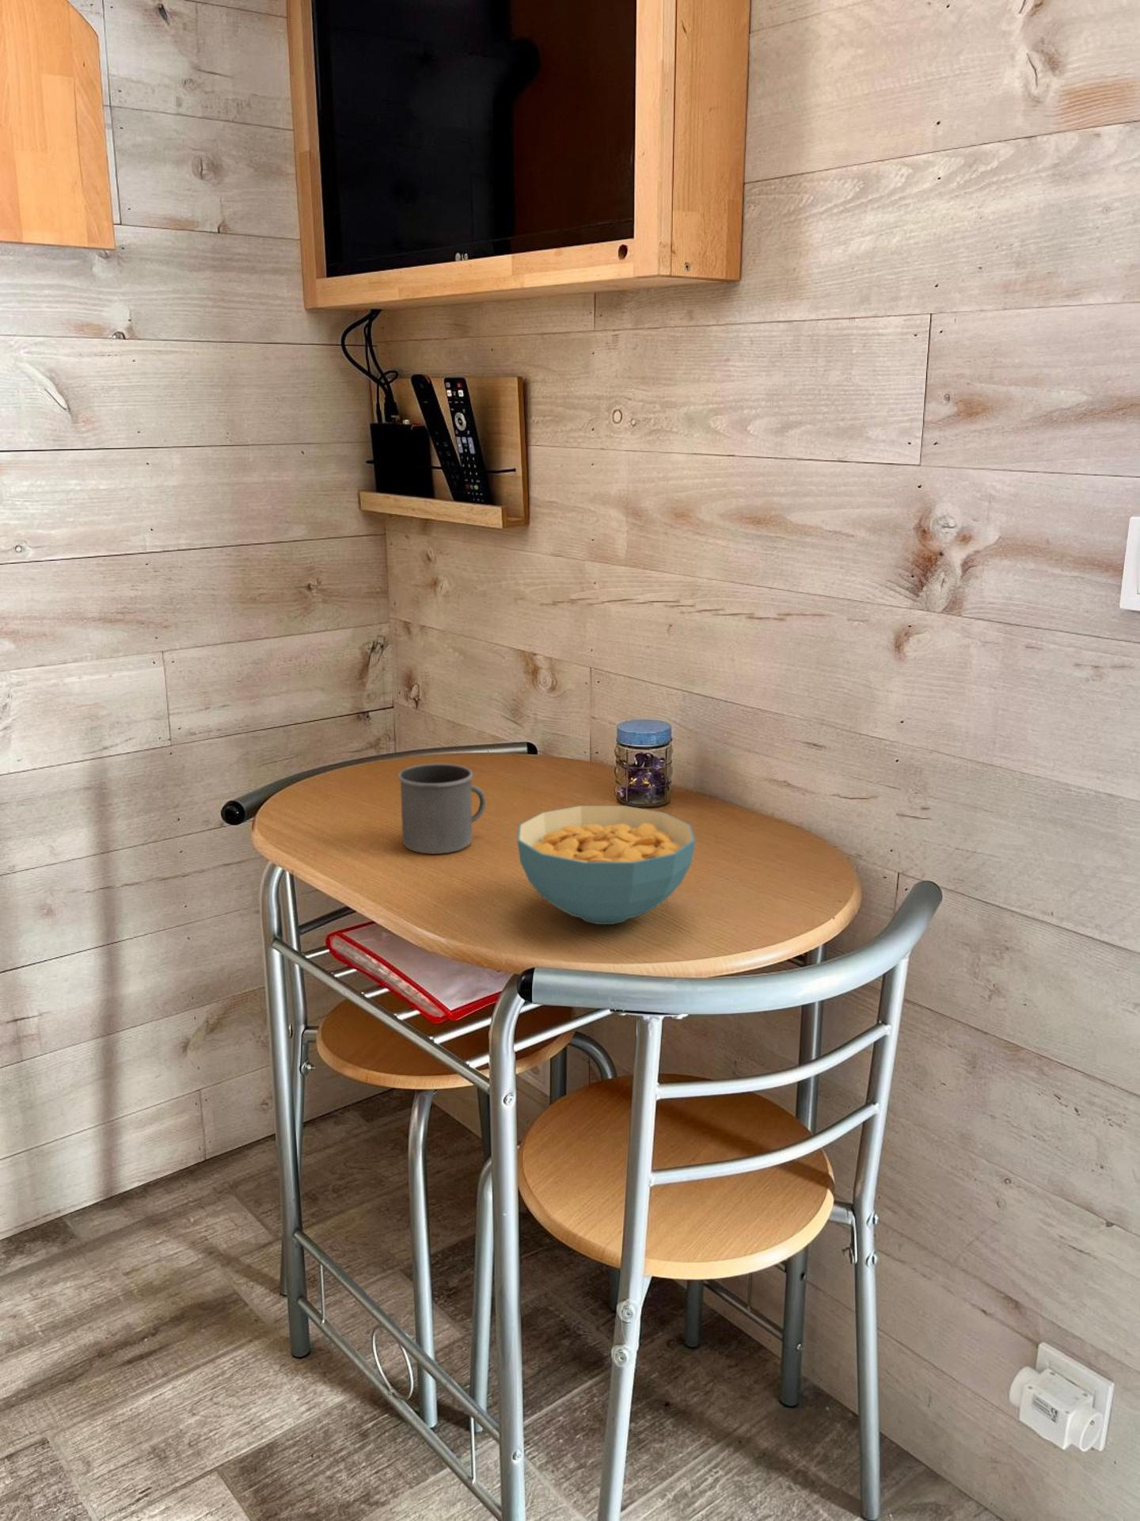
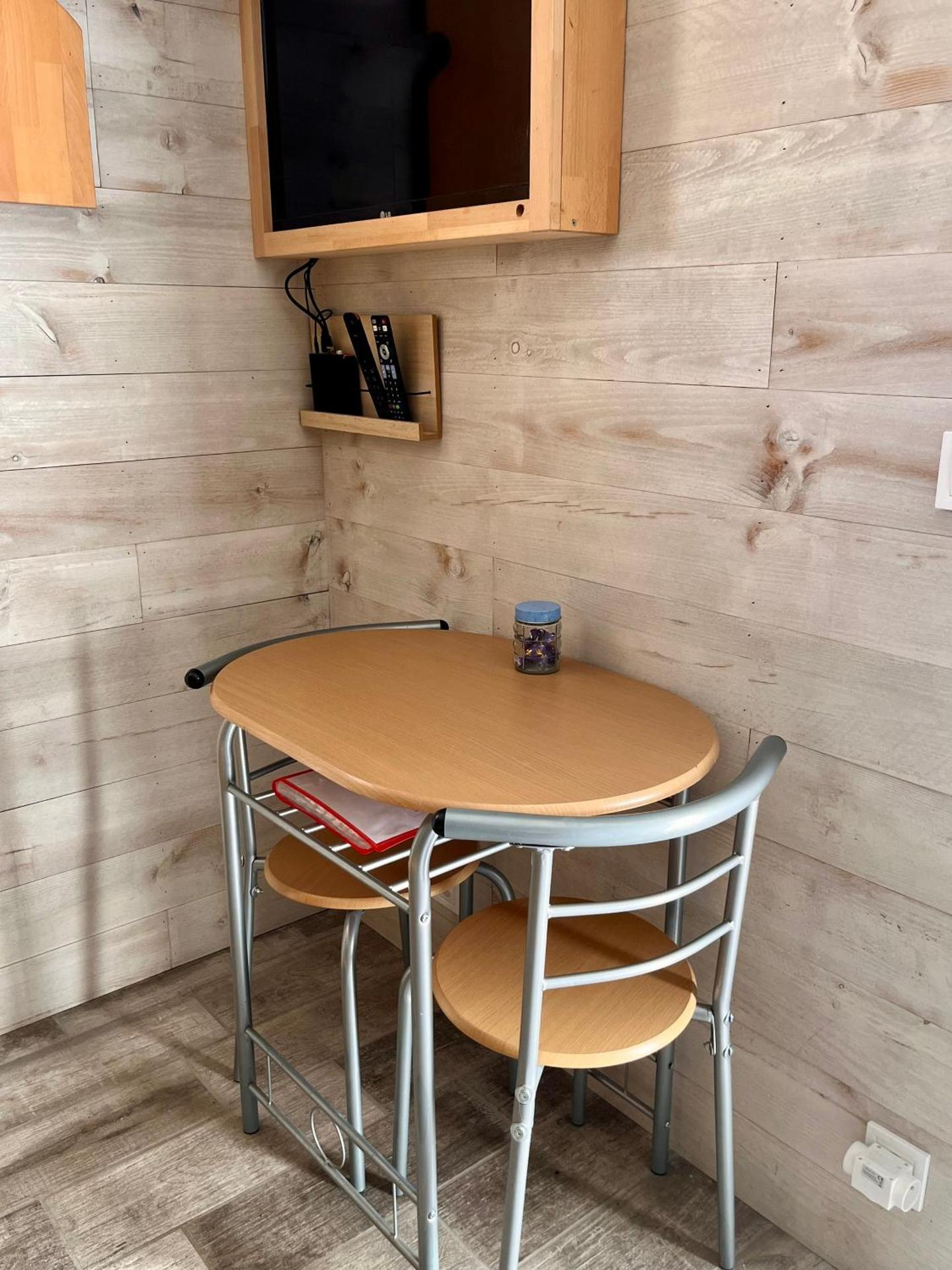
- cereal bowl [516,805,696,926]
- mug [398,763,487,855]
